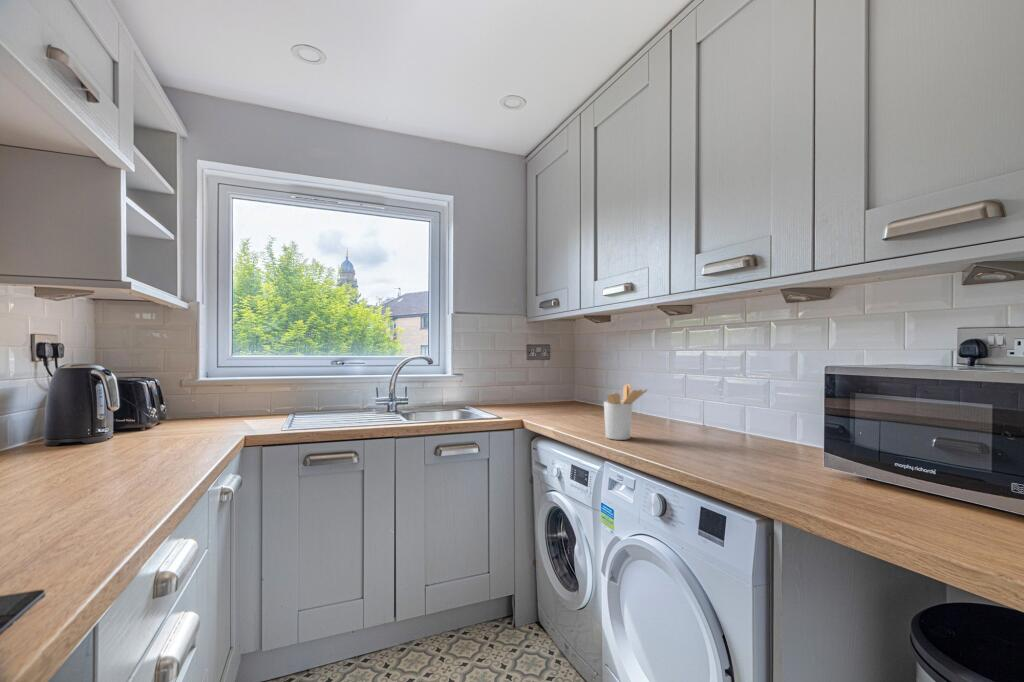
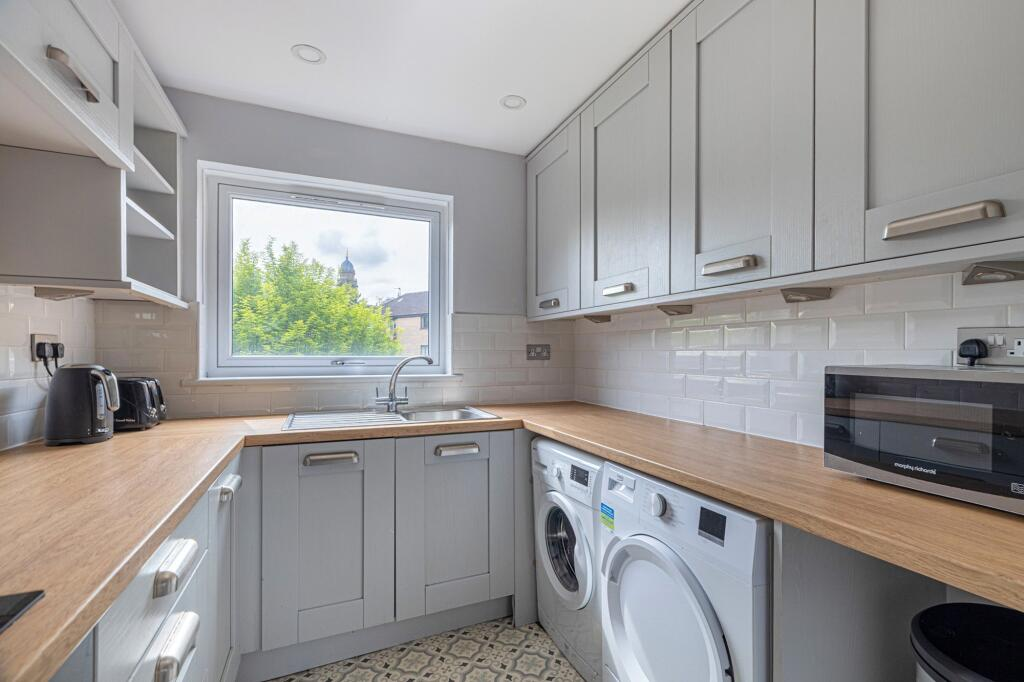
- utensil holder [603,383,648,441]
